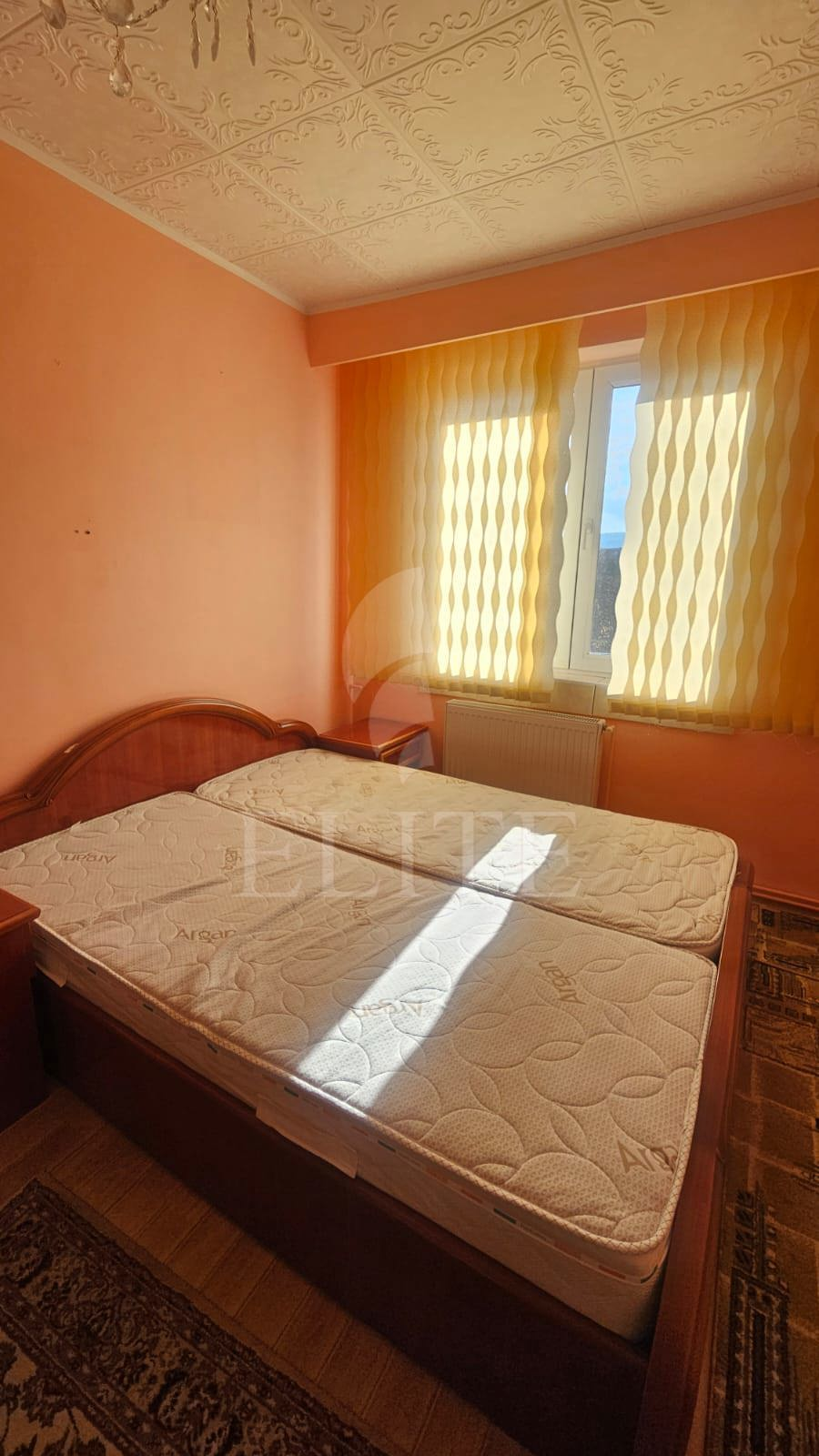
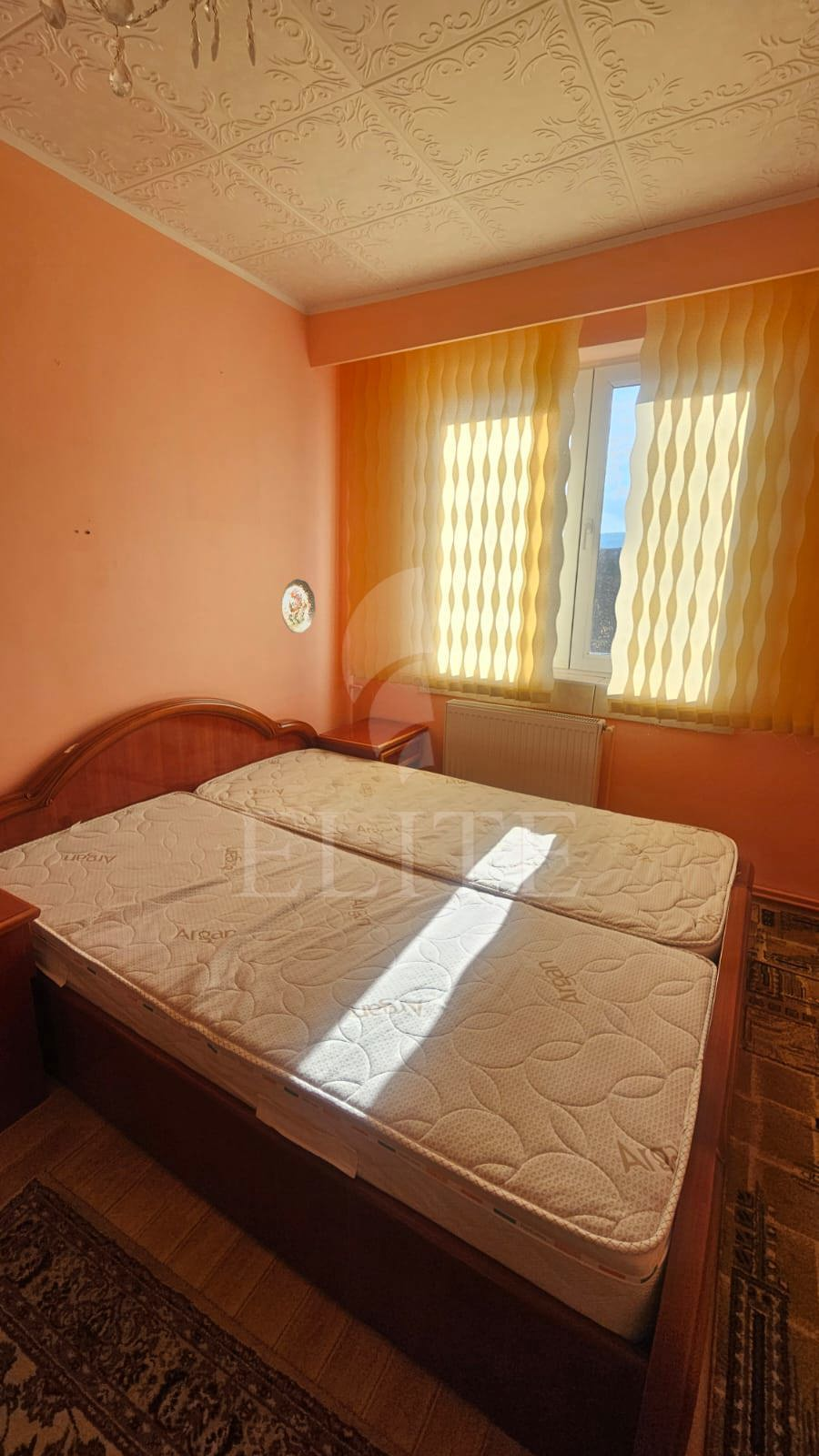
+ decorative plate [280,578,317,634]
